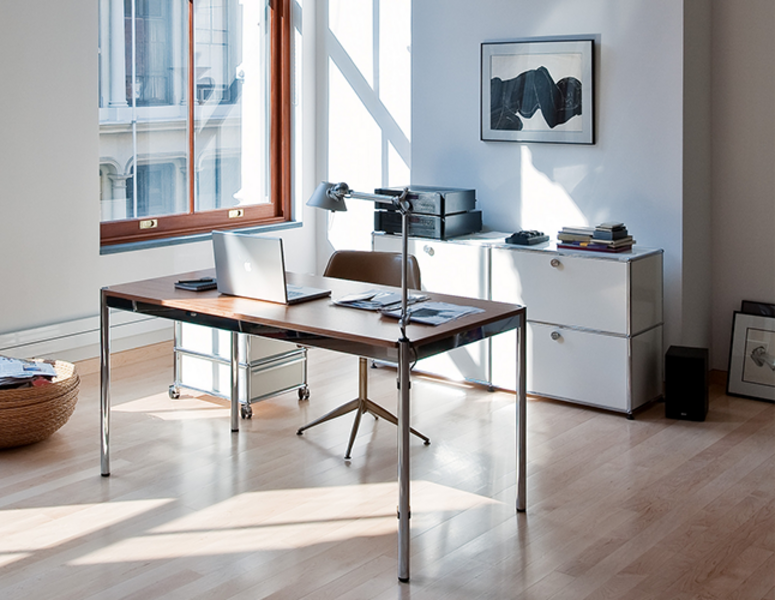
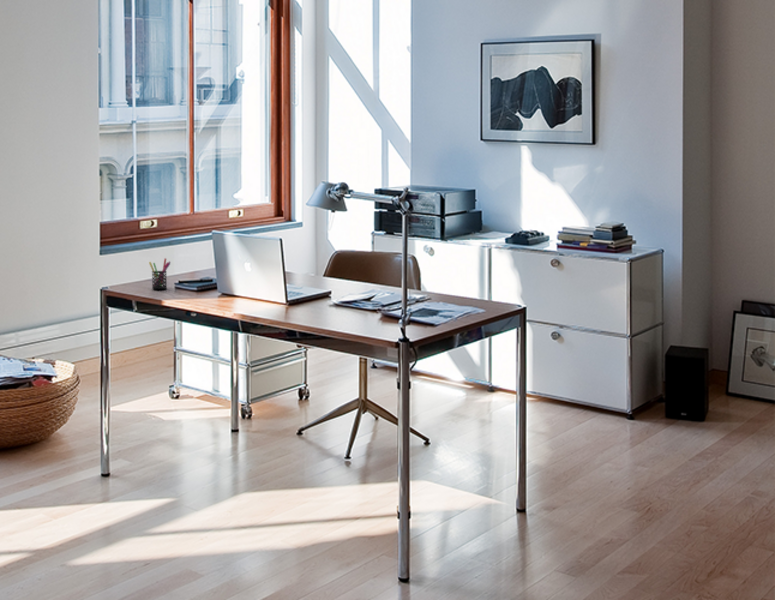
+ pen holder [148,257,171,290]
